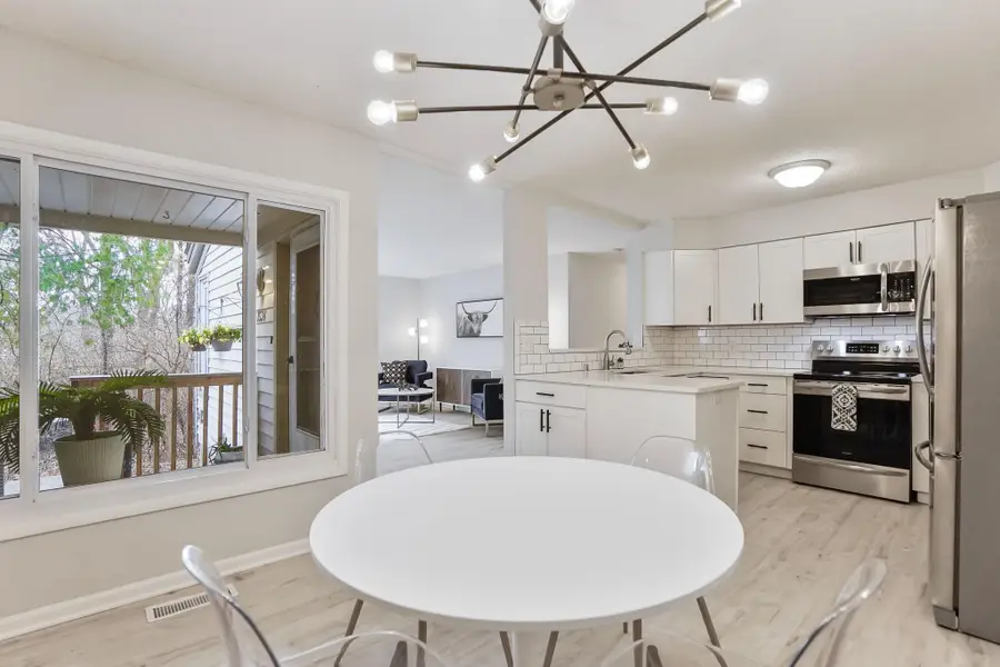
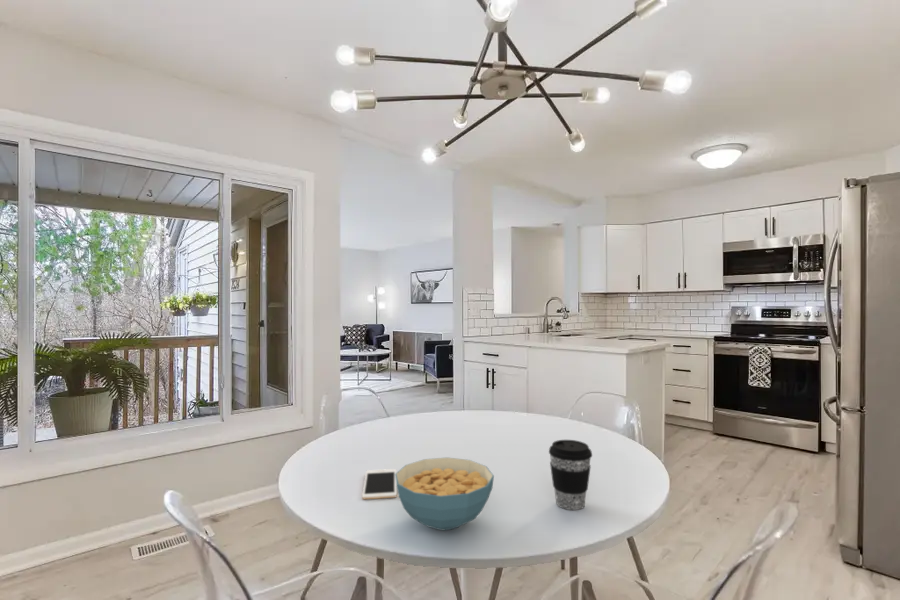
+ cereal bowl [395,456,495,531]
+ coffee cup [548,439,593,511]
+ cell phone [361,468,398,500]
